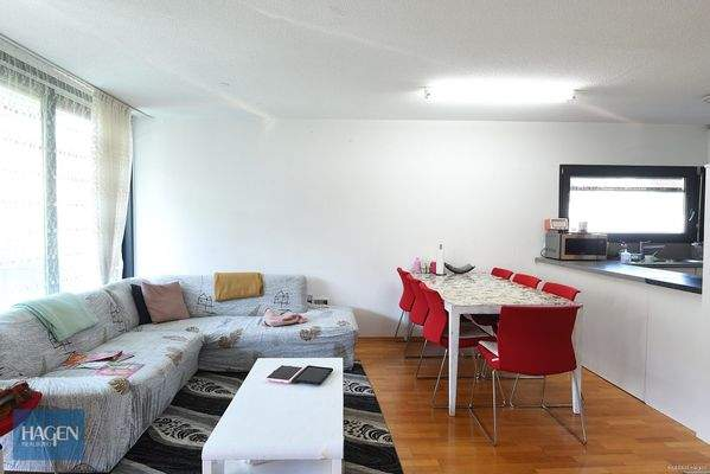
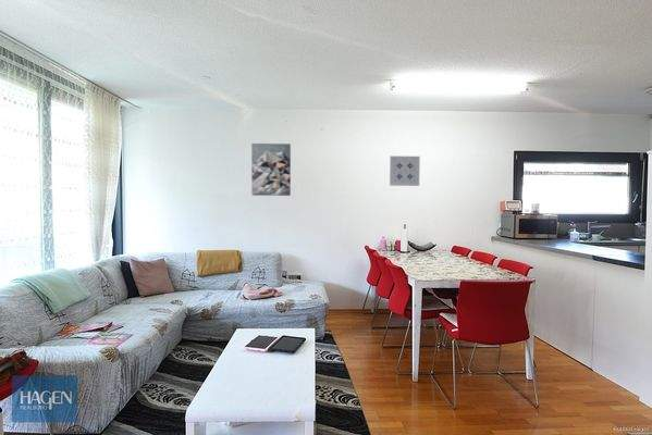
+ wall art [389,154,421,187]
+ wall art [250,142,292,197]
